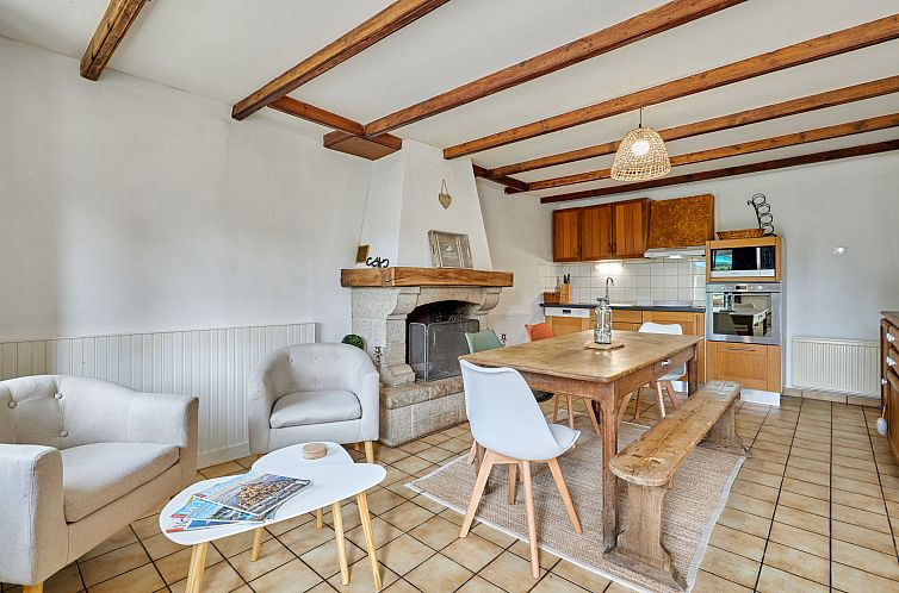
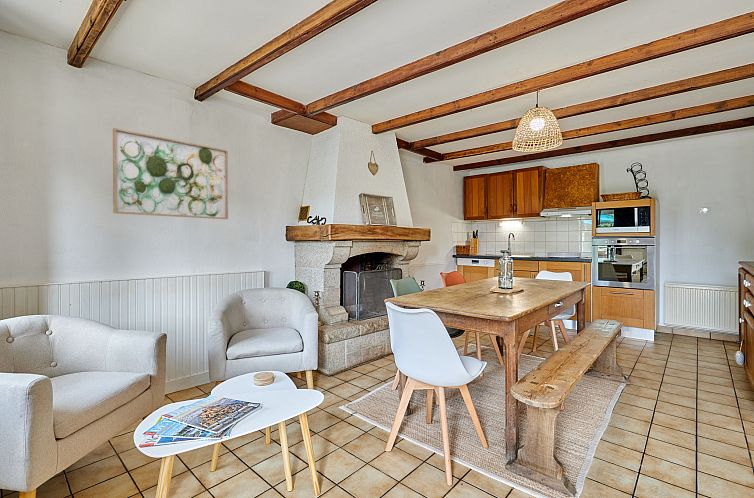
+ wall art [112,127,229,220]
